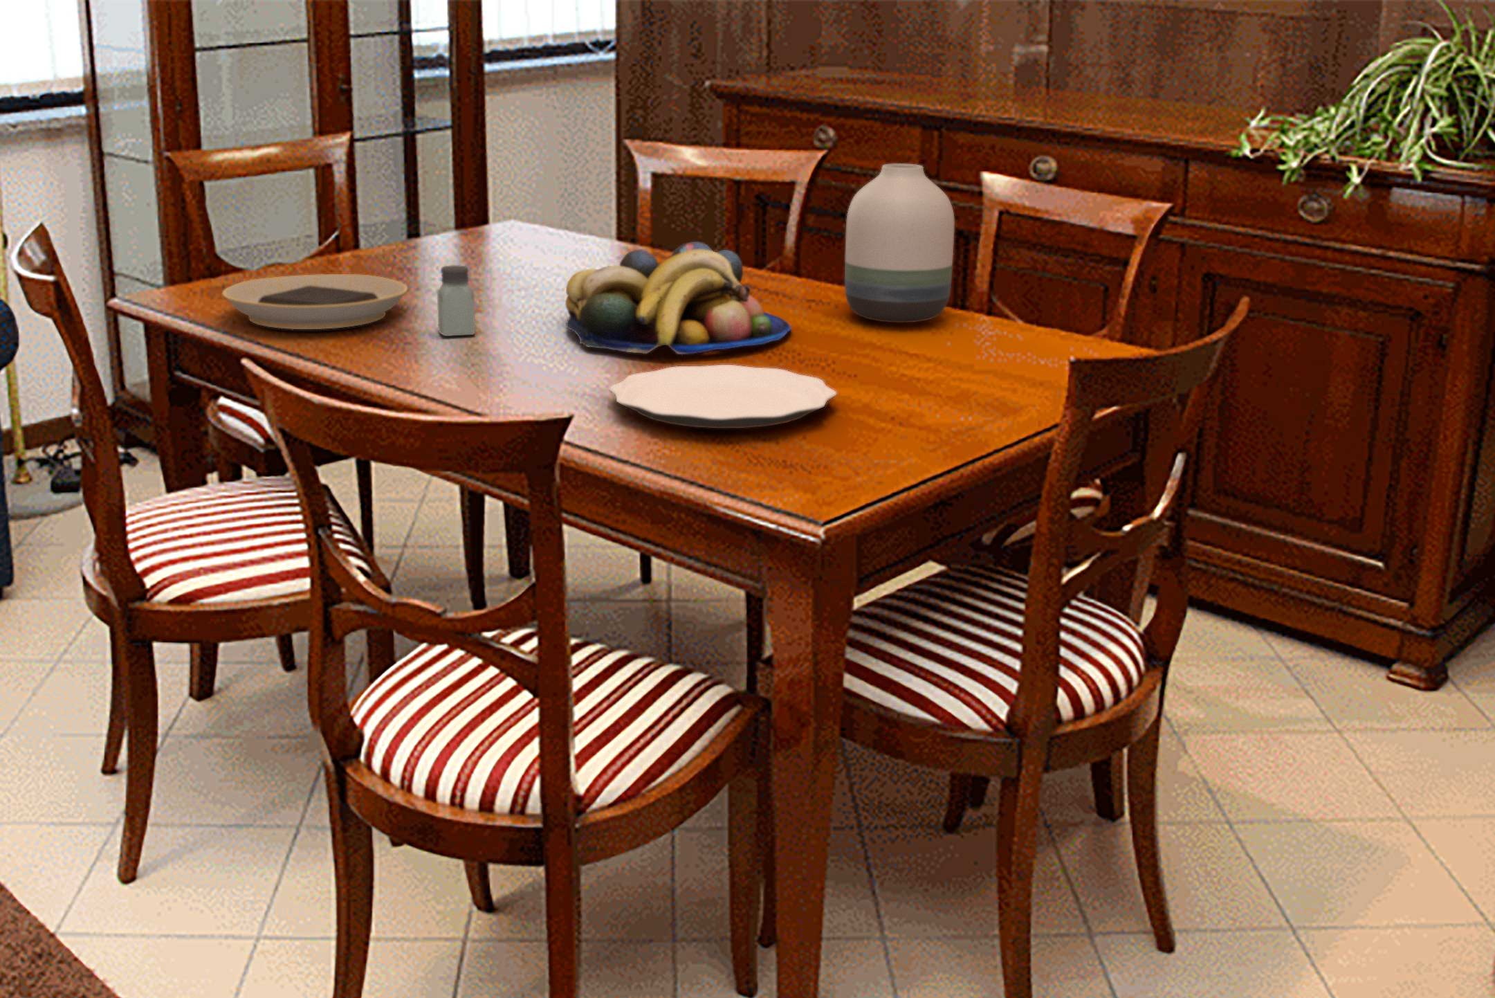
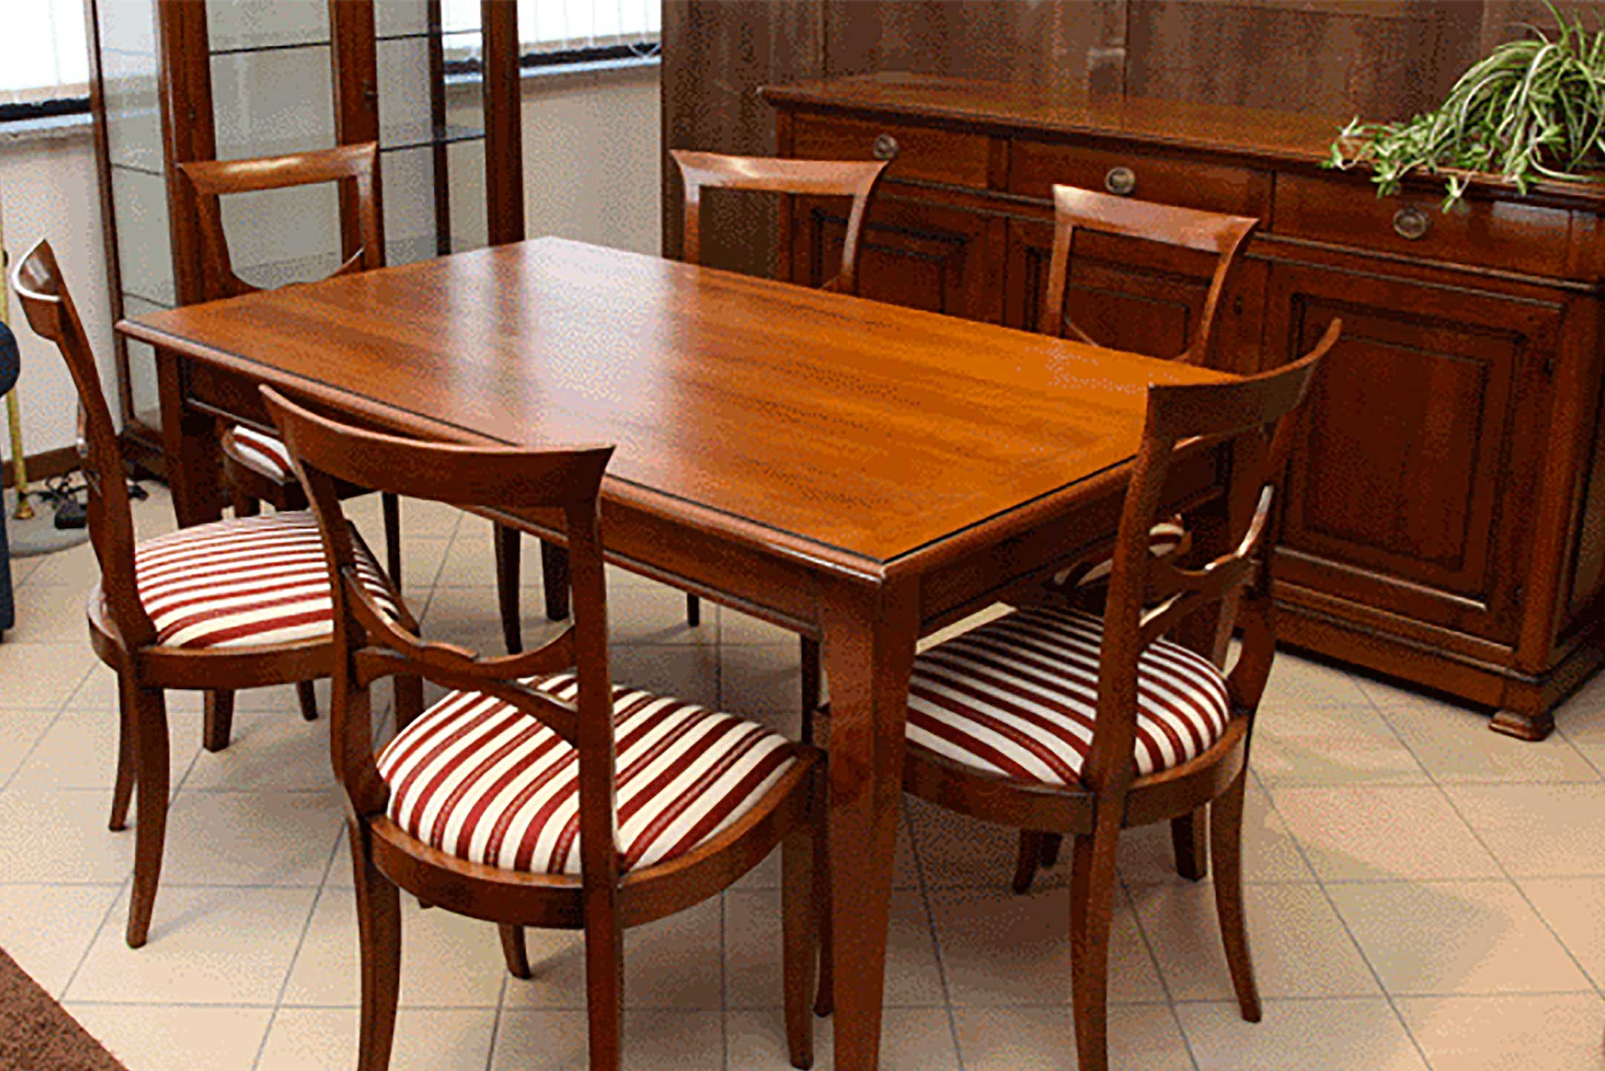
- plate [608,364,837,429]
- saltshaker [436,264,476,337]
- vase [844,163,955,323]
- plate [222,273,409,330]
- fruit bowl [564,241,793,355]
